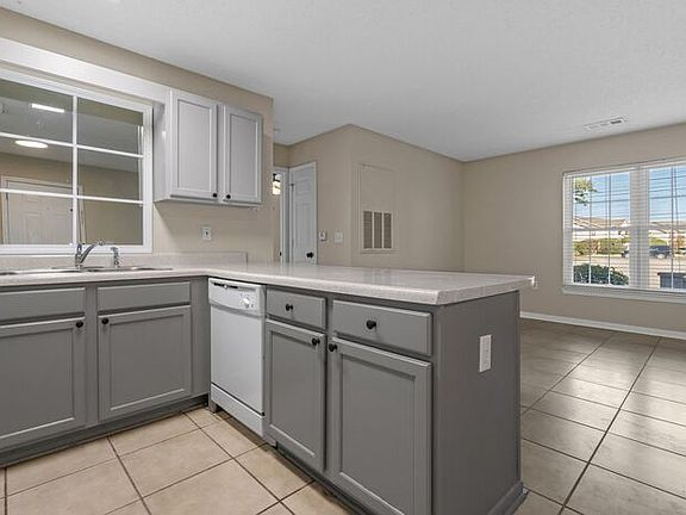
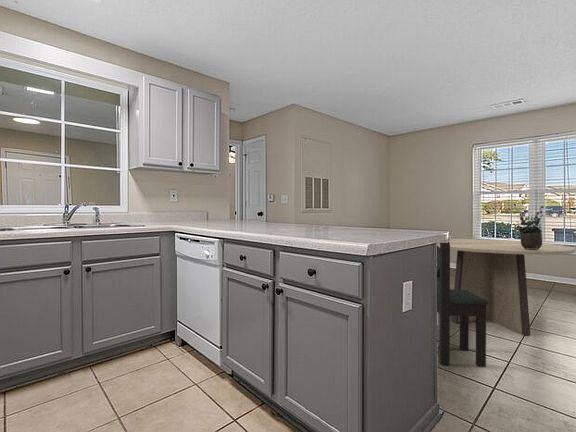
+ chair [436,242,488,368]
+ dining table [437,238,576,337]
+ potted plant [515,205,545,250]
